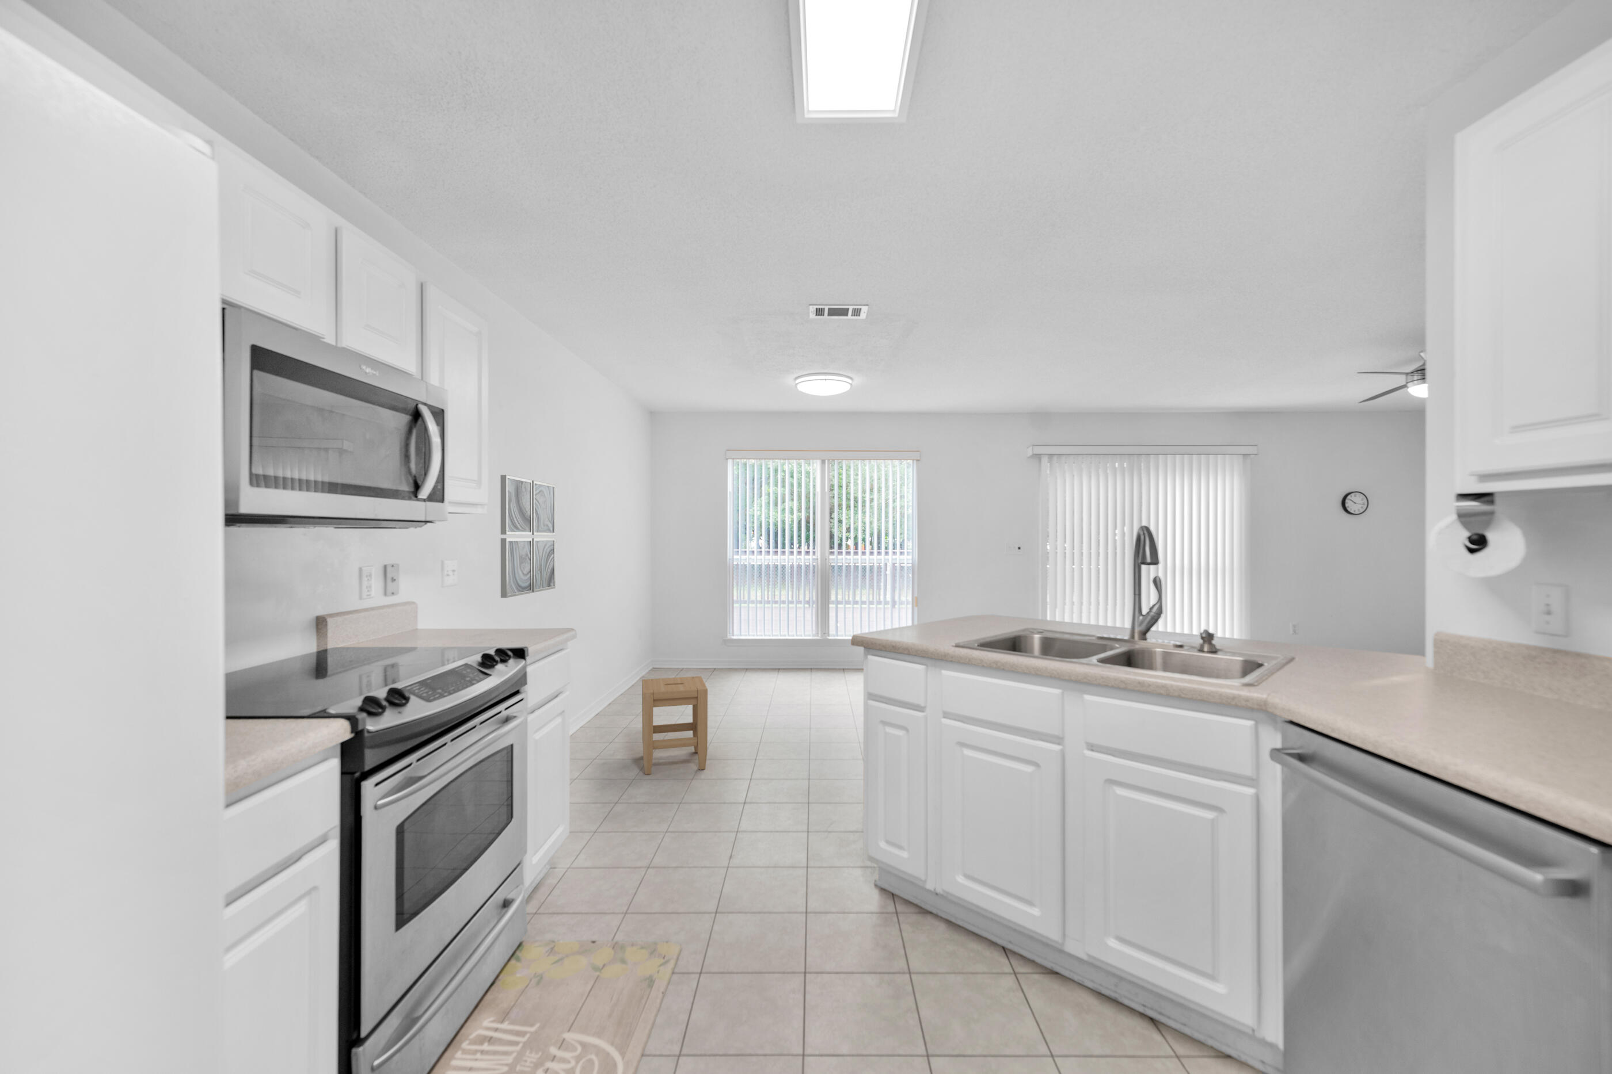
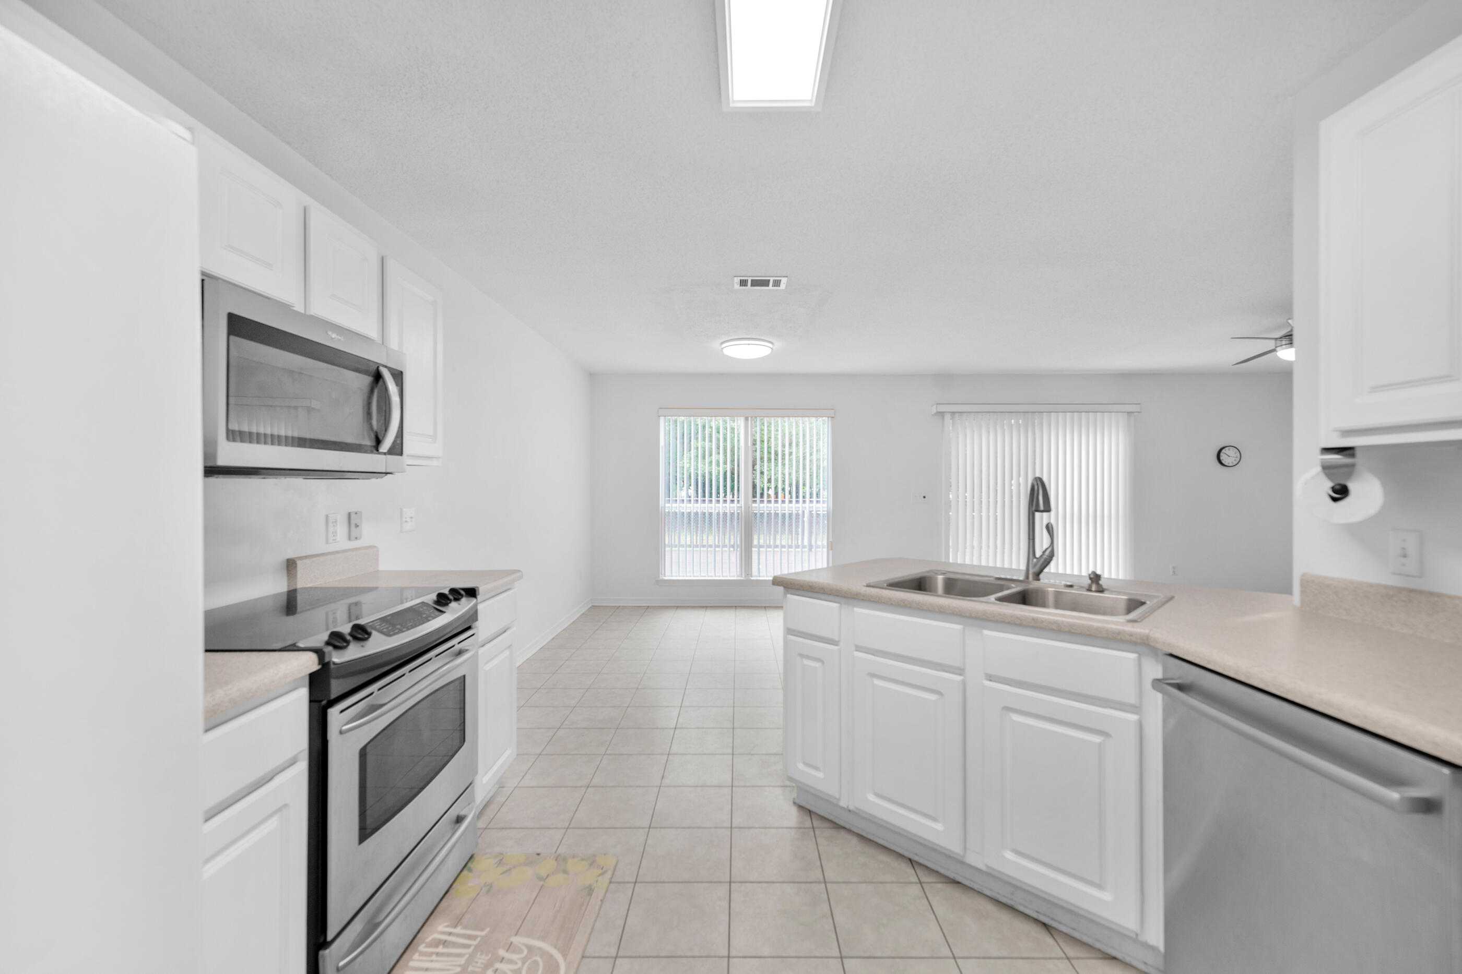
- stool [642,675,708,776]
- wall art [500,475,557,598]
